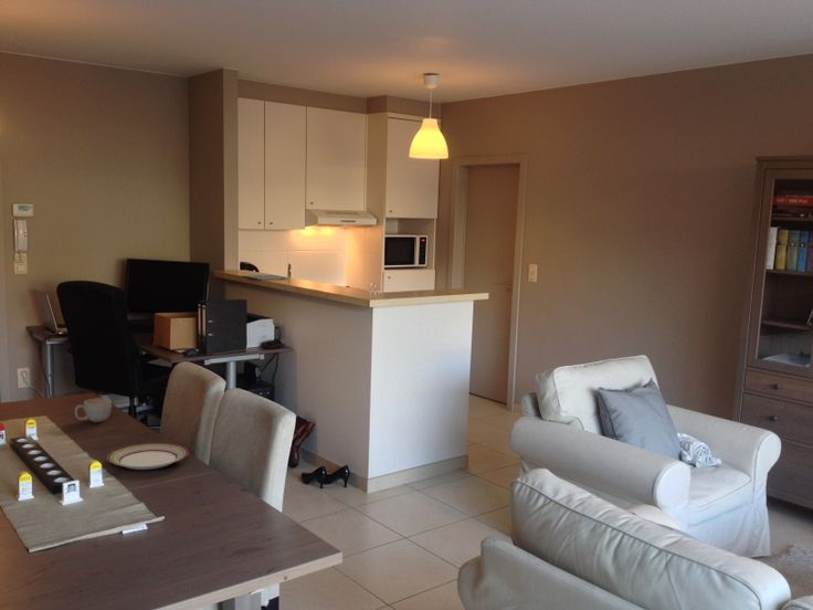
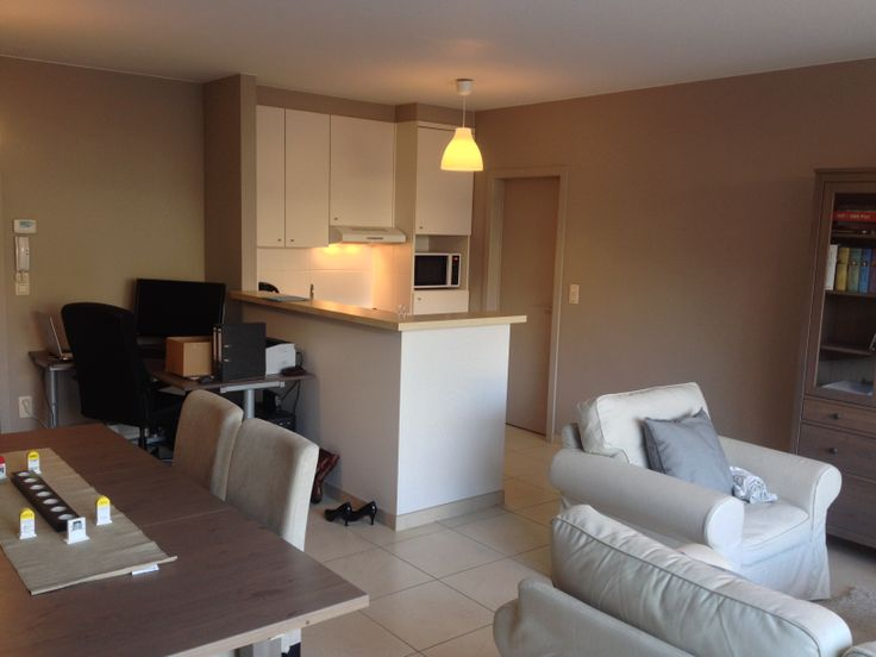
- plate [106,442,189,471]
- mug [74,397,113,423]
